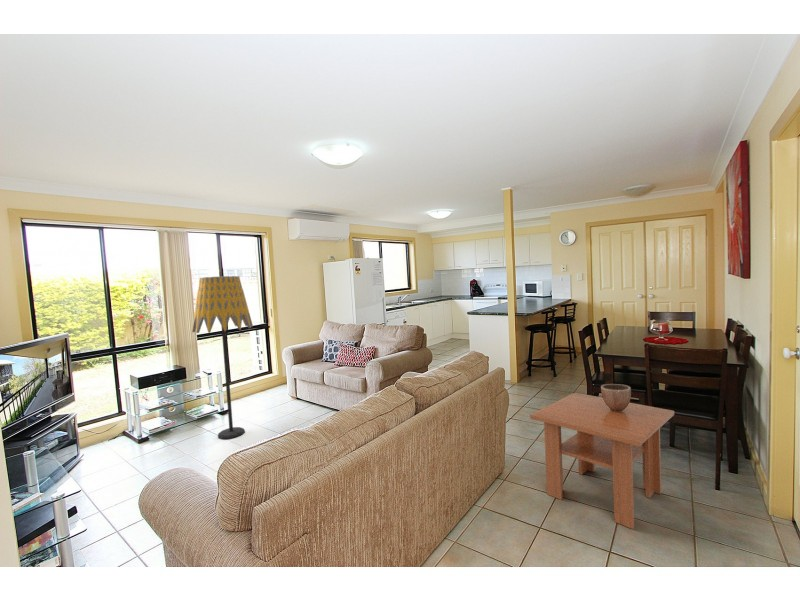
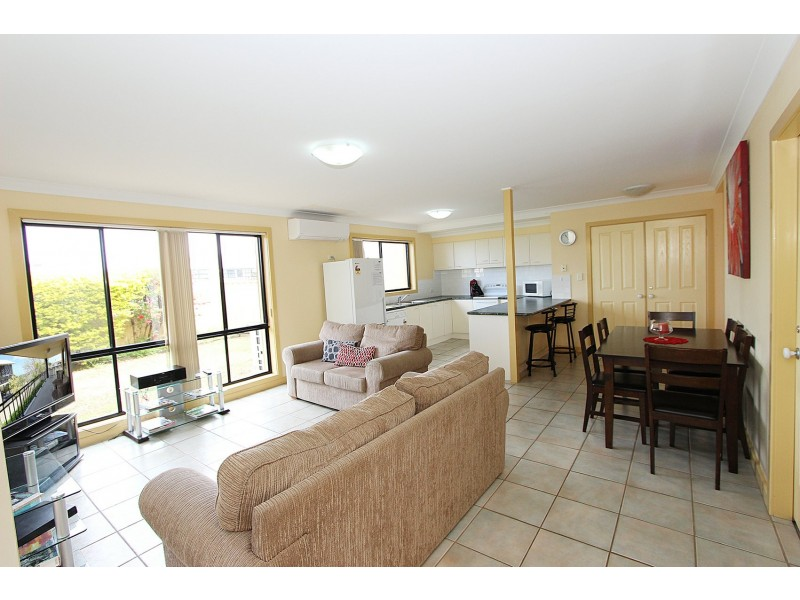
- coffee table [529,392,675,530]
- decorative bowl [600,383,632,412]
- floor lamp [191,275,254,440]
